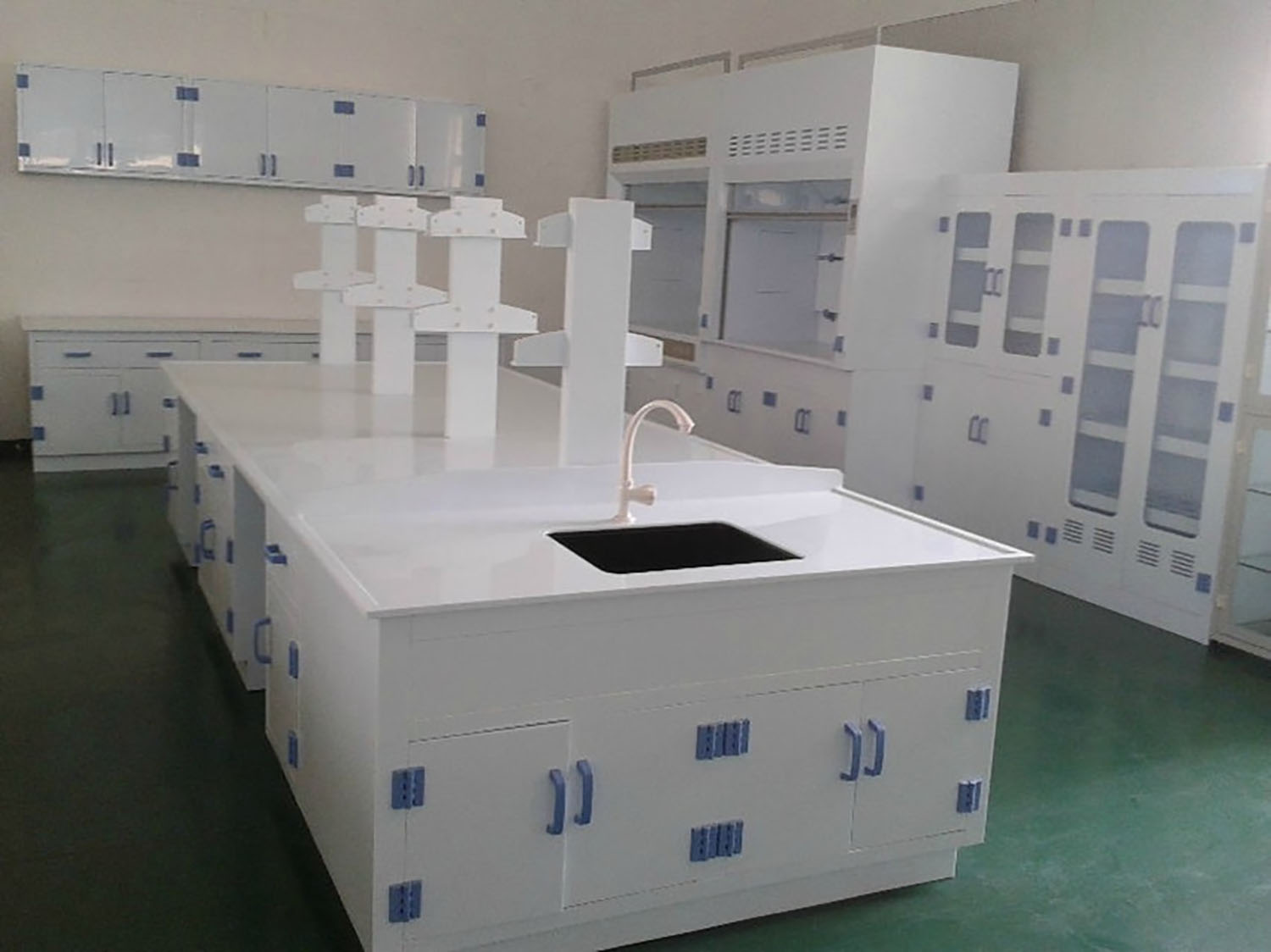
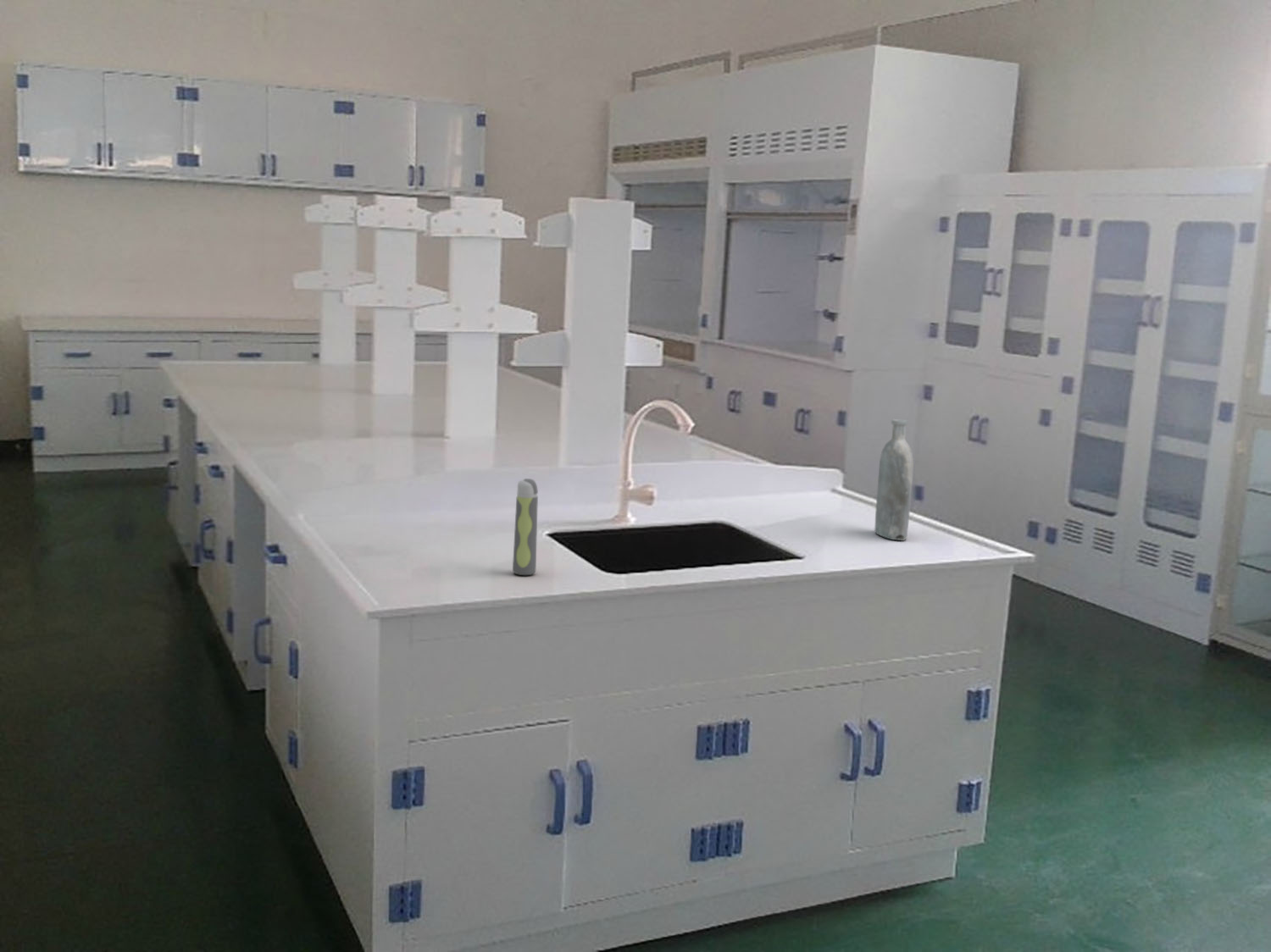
+ bottle [874,418,914,541]
+ spray bottle [512,478,539,576]
